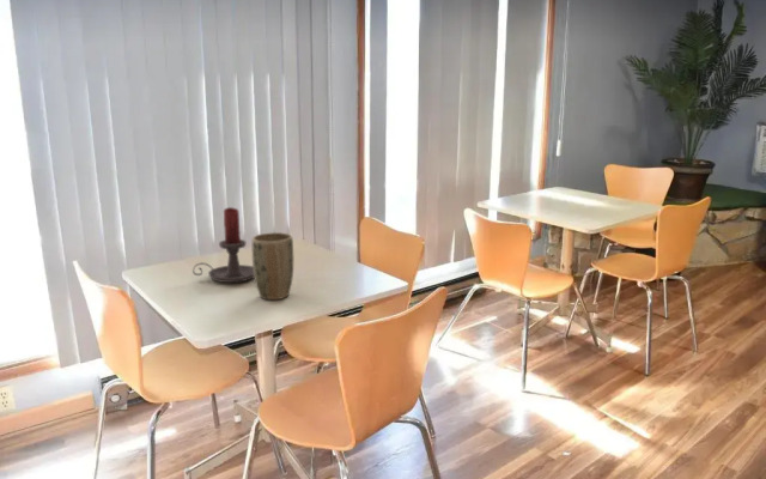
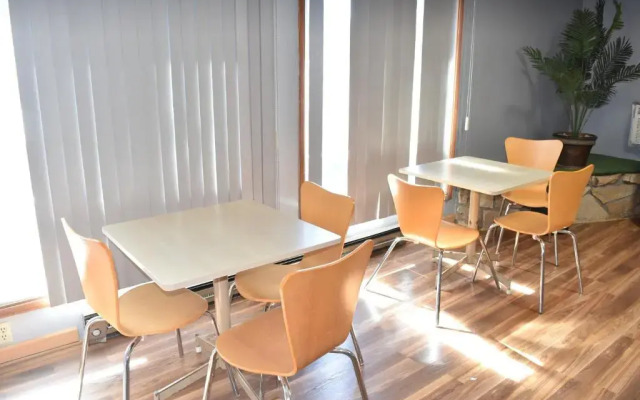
- plant pot [251,231,294,301]
- candle holder [192,206,255,284]
